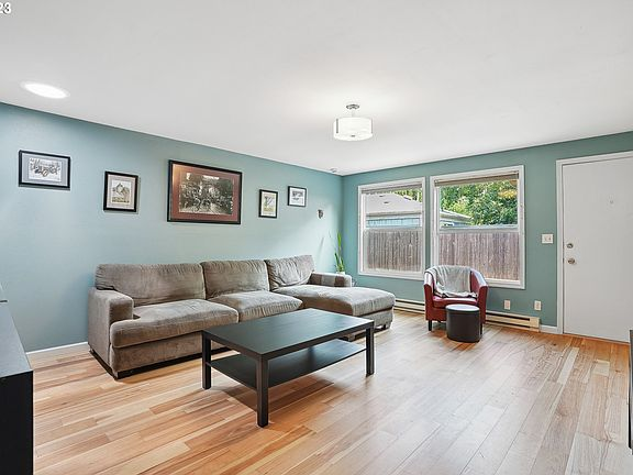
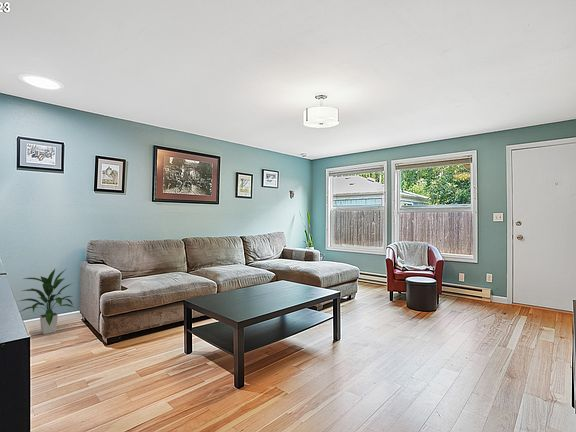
+ indoor plant [19,268,76,335]
